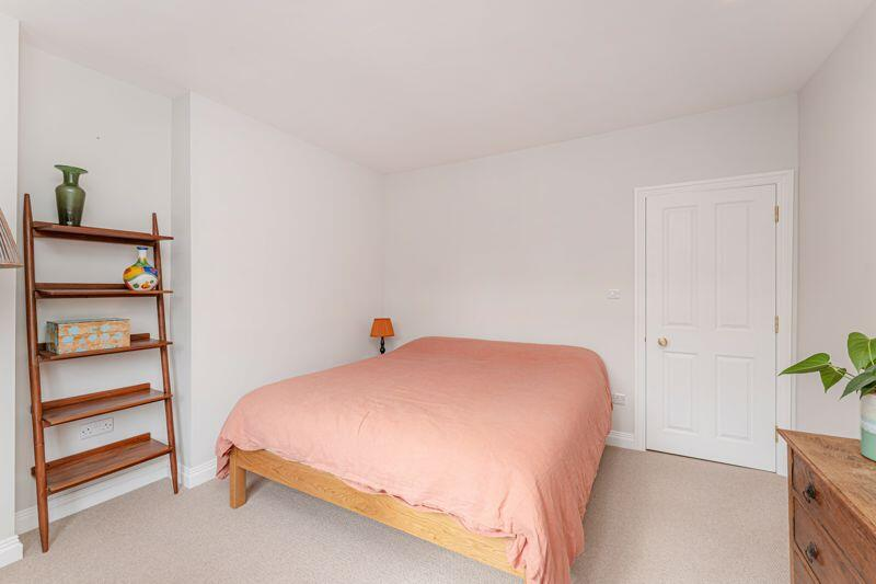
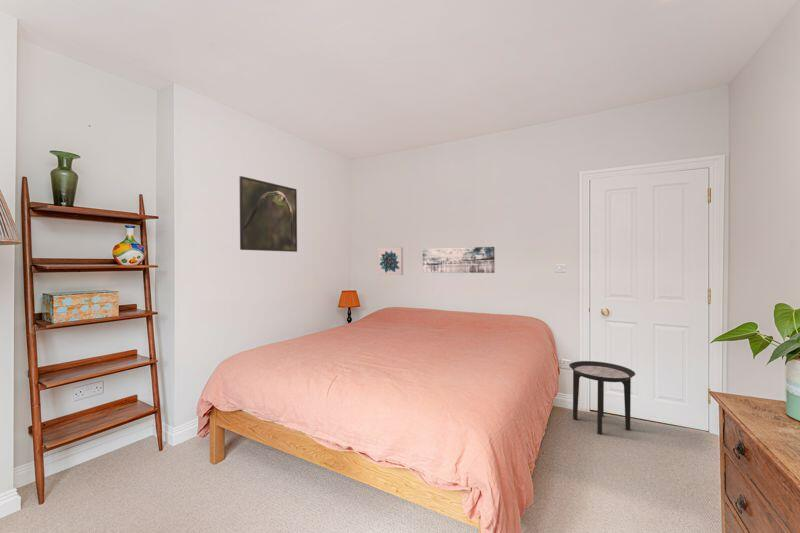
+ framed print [238,175,298,253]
+ wall art [422,246,496,274]
+ side table [568,360,636,435]
+ wall art [377,246,404,276]
